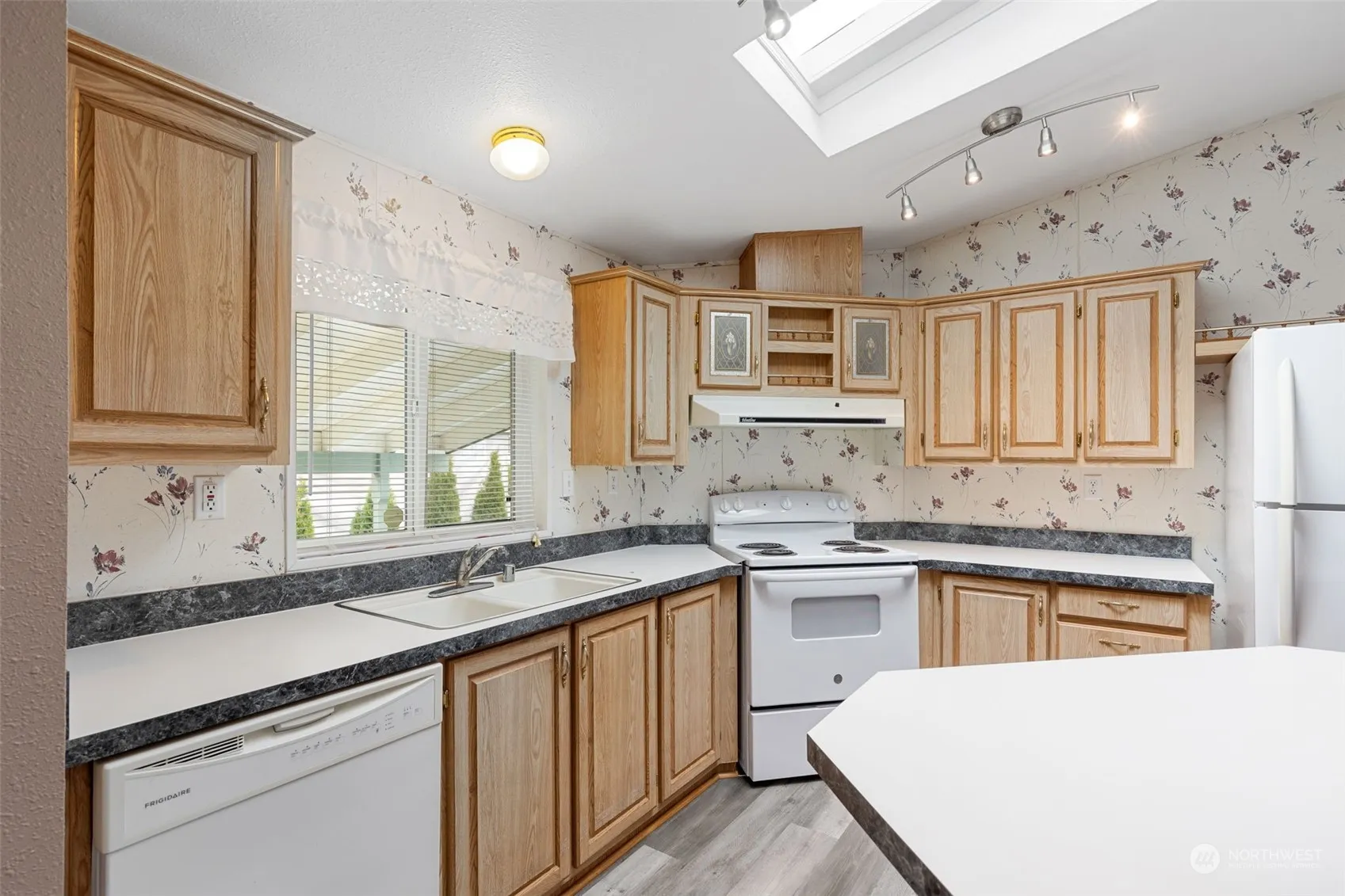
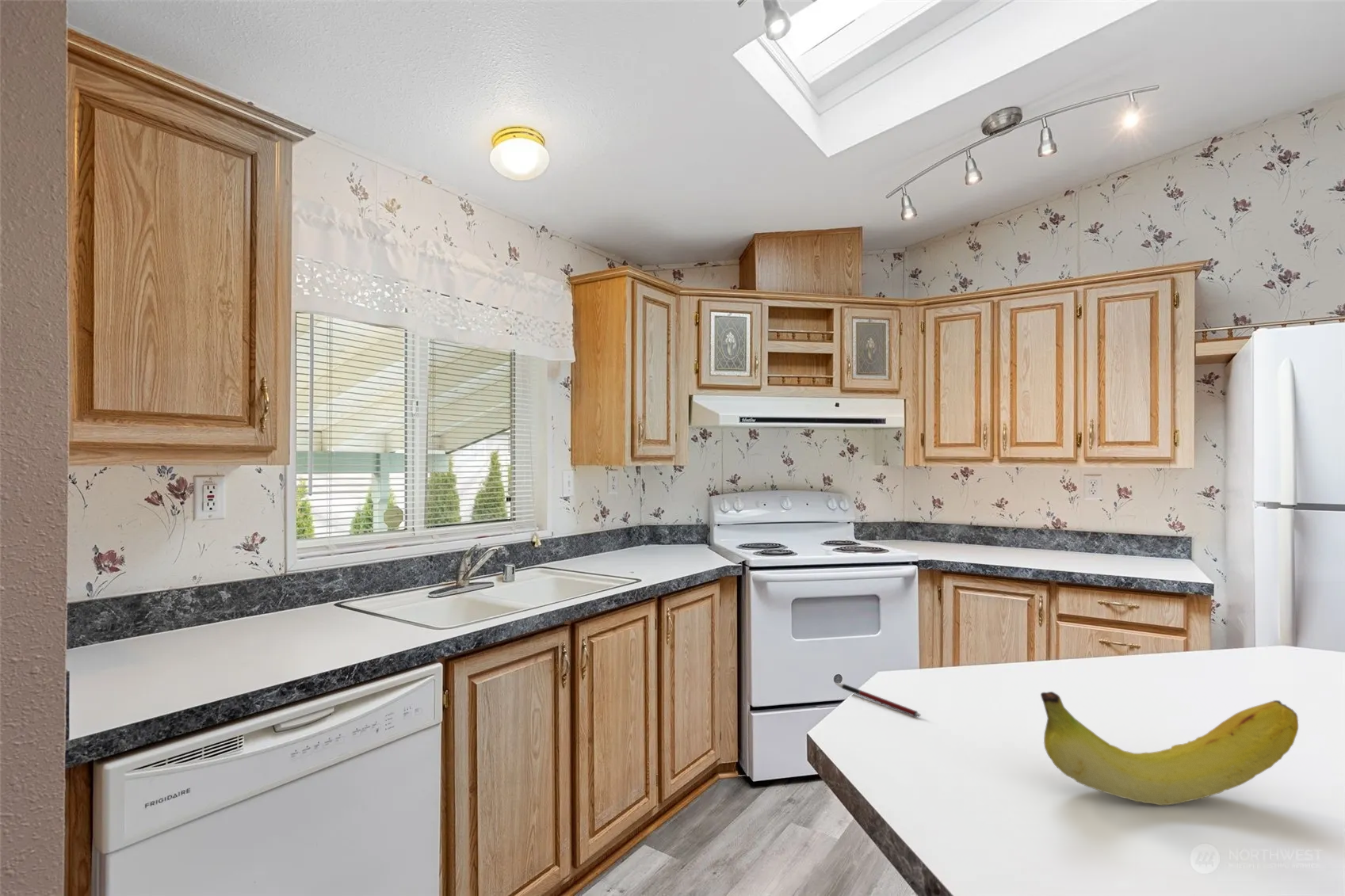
+ fruit [1040,691,1299,806]
+ pen [834,682,921,718]
